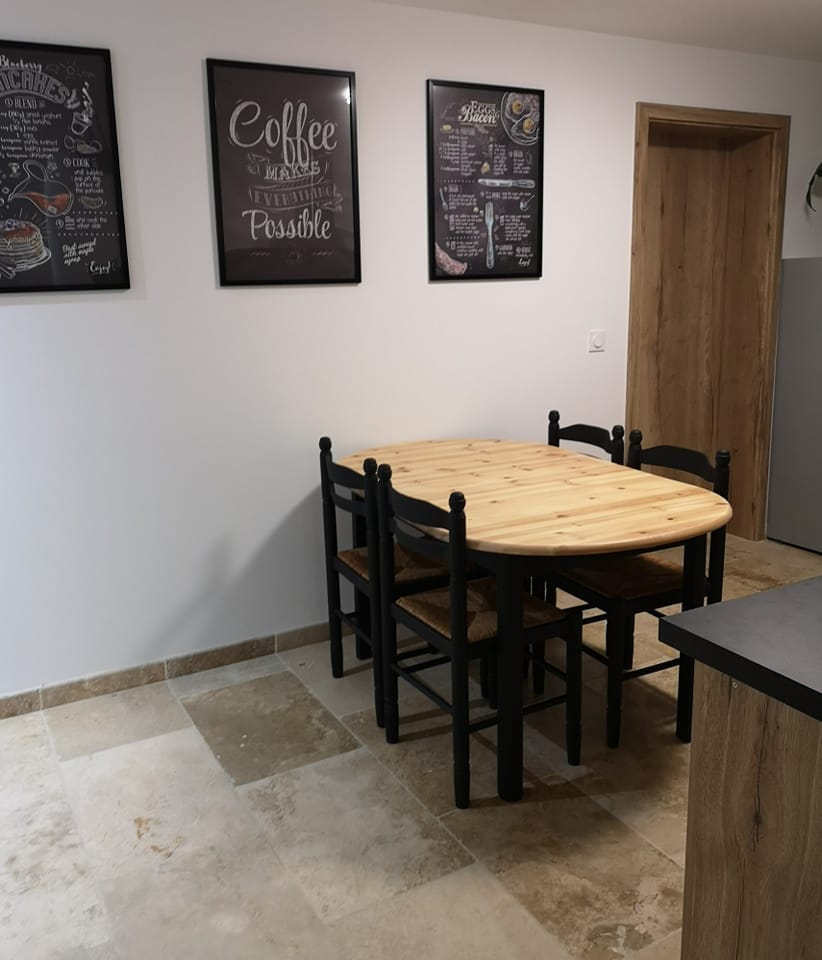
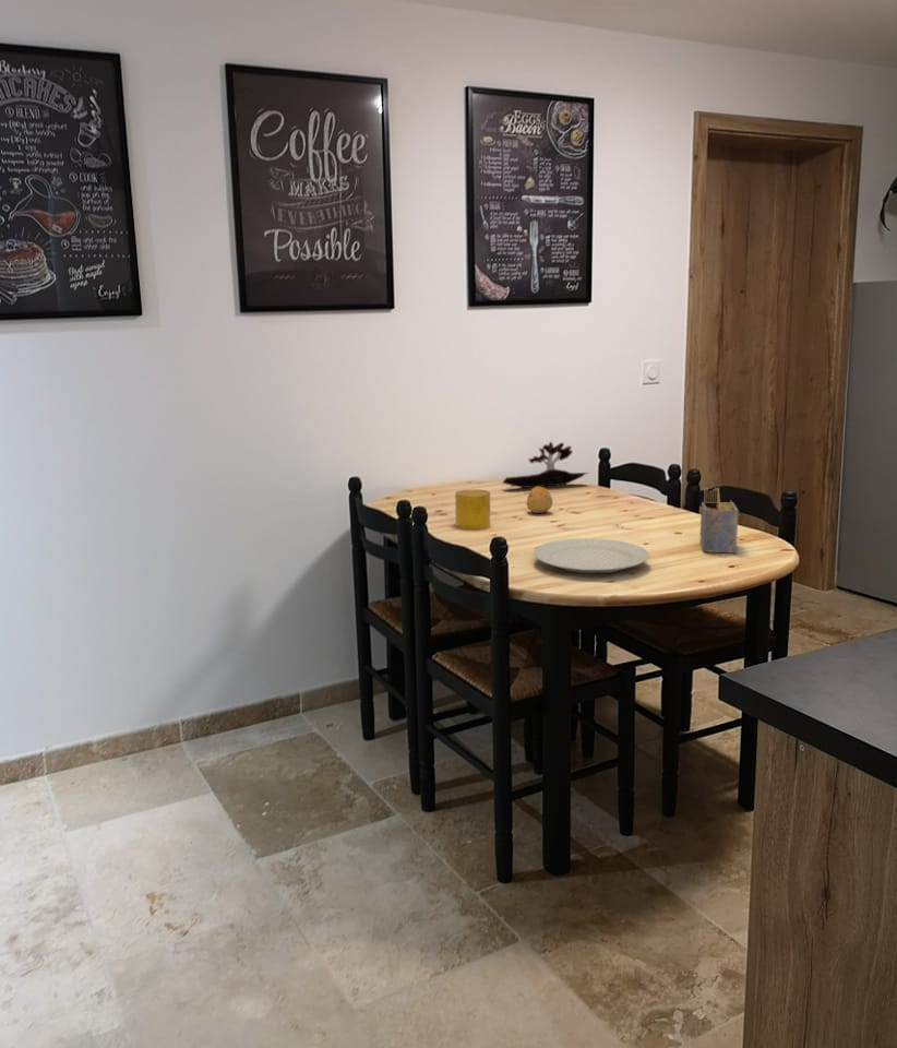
+ napkin holder [698,487,740,553]
+ flower [501,441,590,489]
+ fruit [526,487,553,514]
+ chinaware [533,537,650,574]
+ cup [454,488,491,531]
